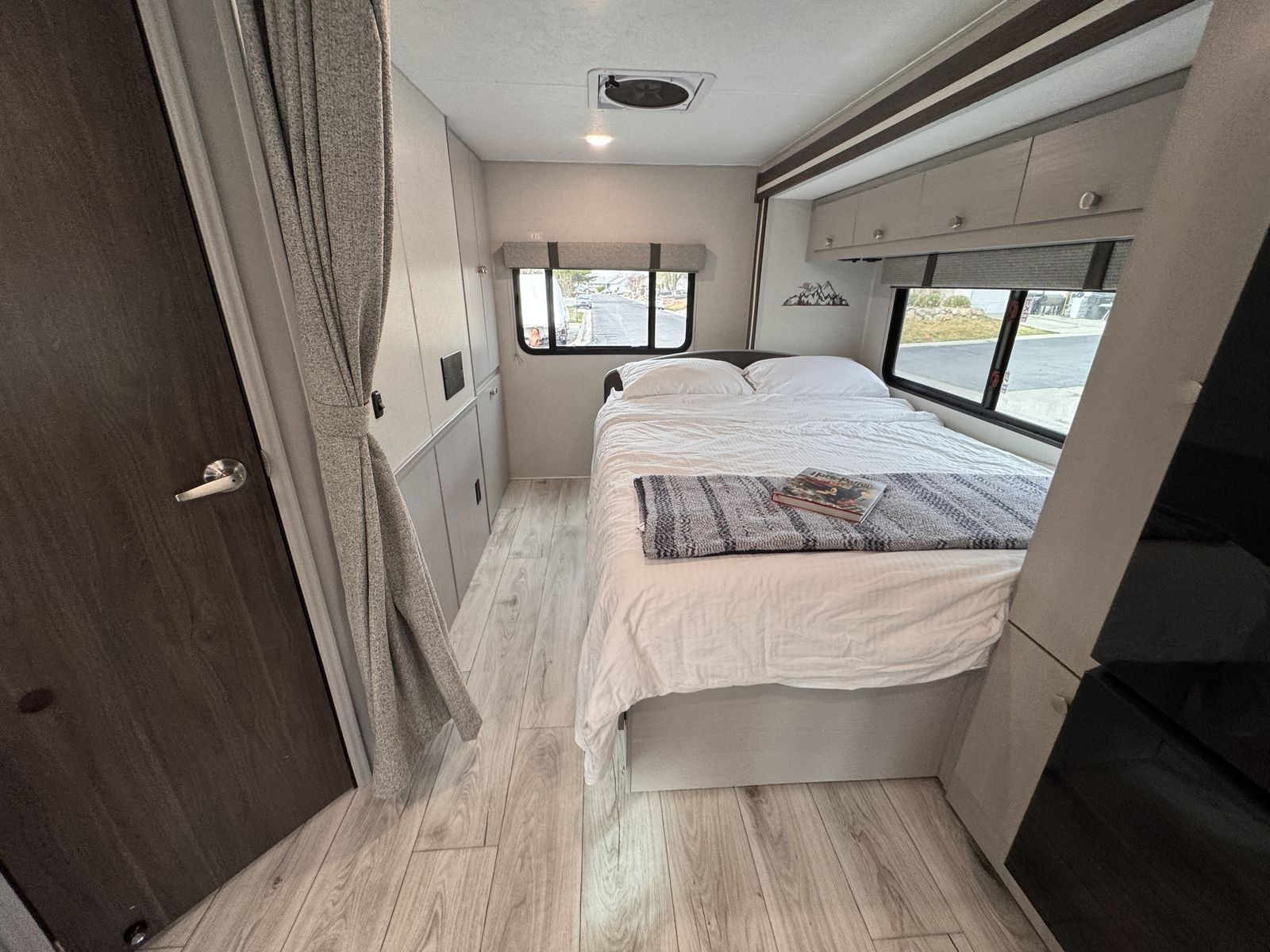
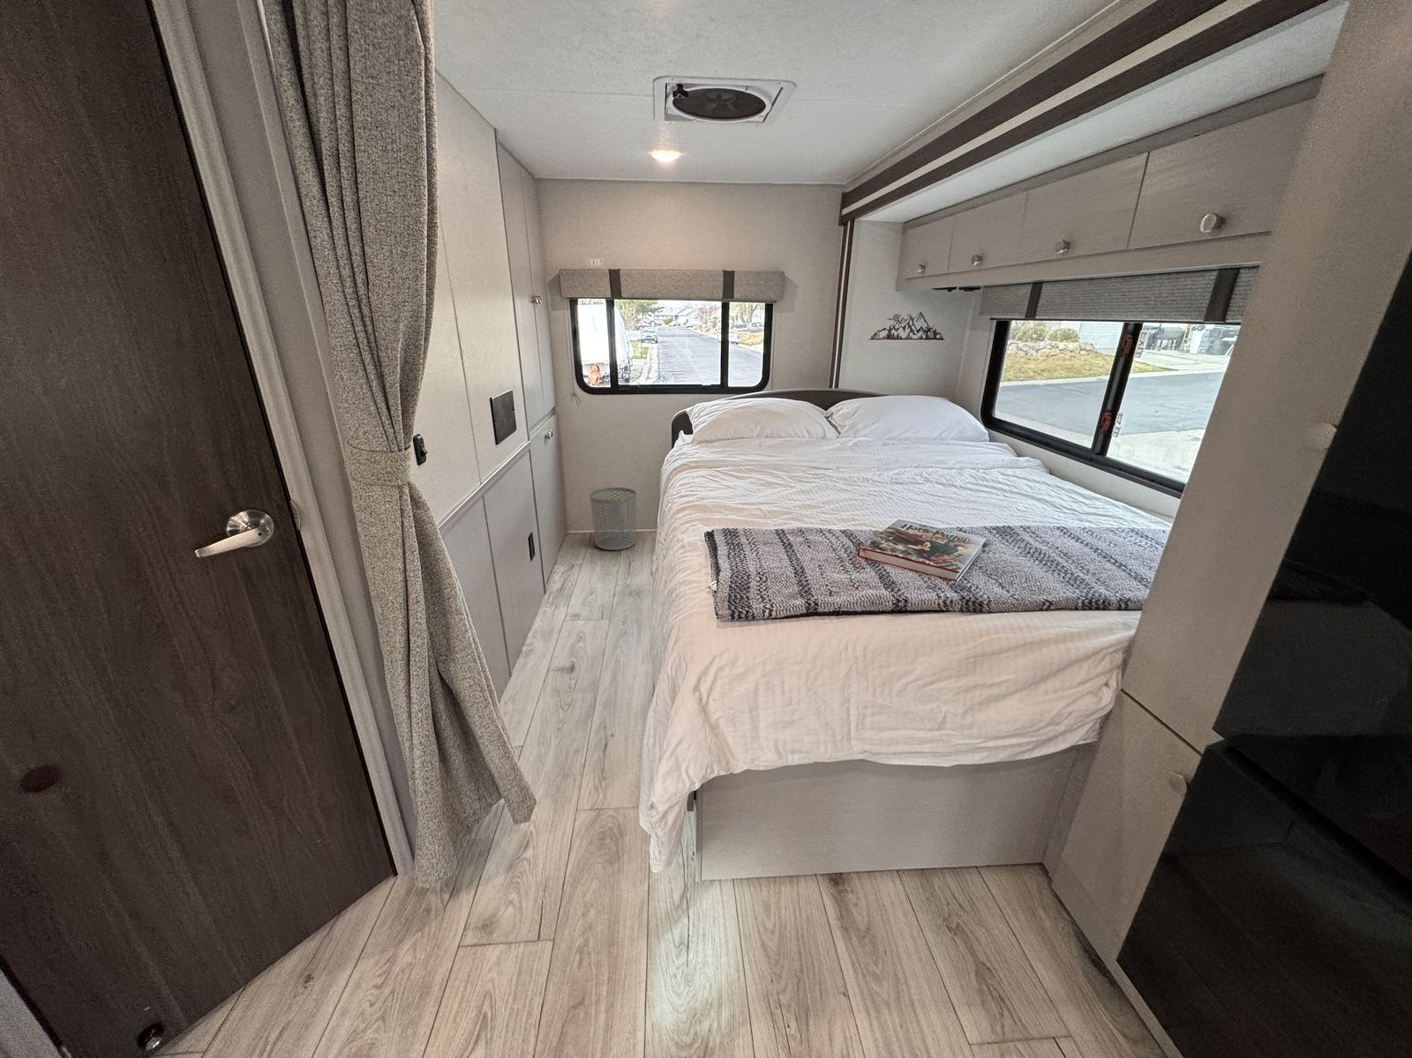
+ waste bin [589,487,637,551]
